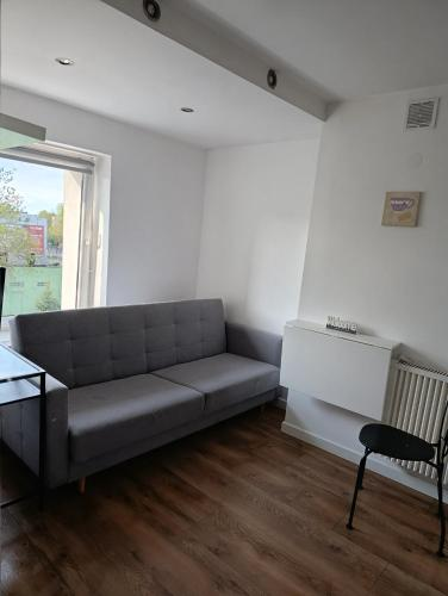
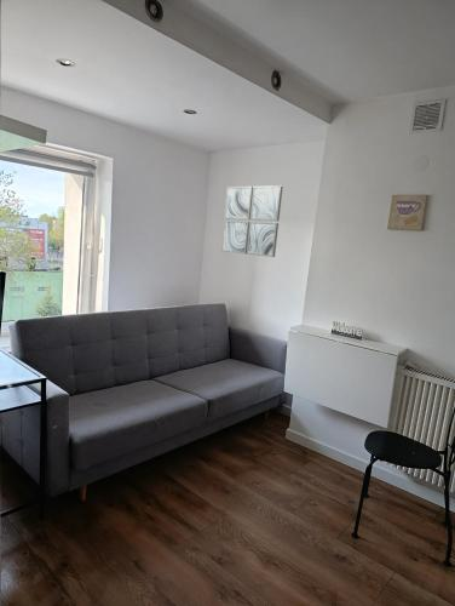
+ wall art [220,184,283,258]
